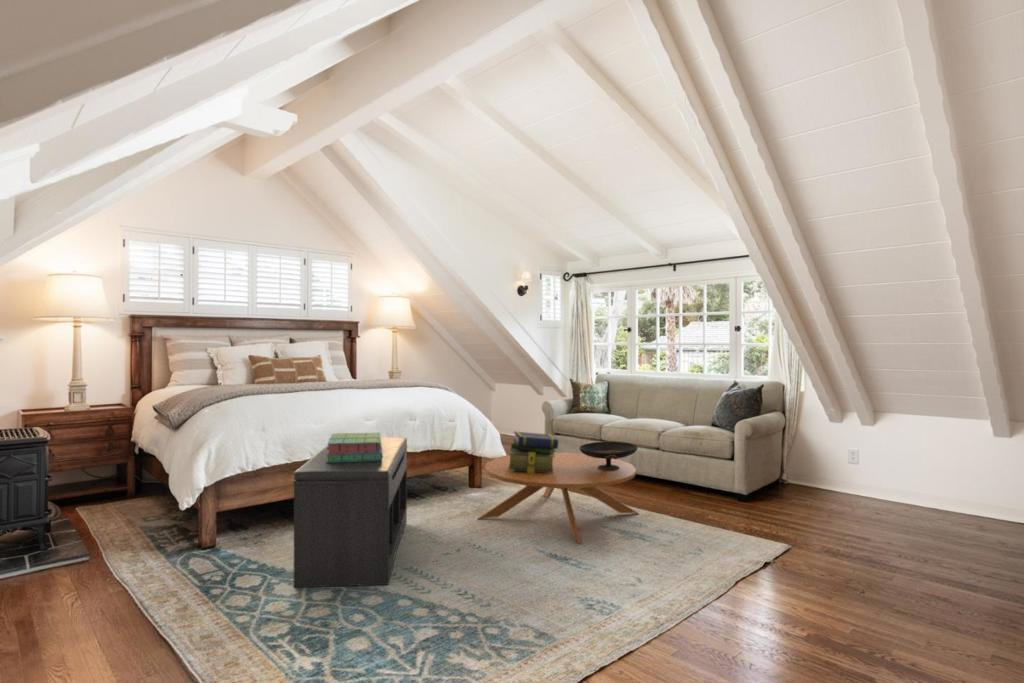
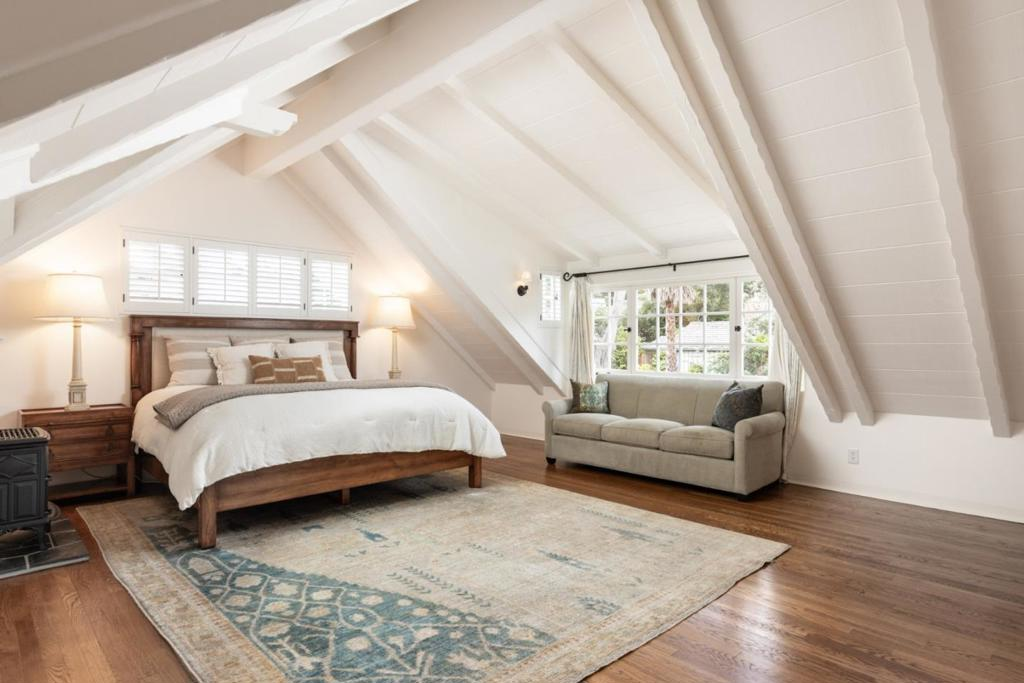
- stack of books [508,431,559,473]
- coffee table [476,452,640,544]
- bench [293,436,408,588]
- decorative bowl [578,440,639,470]
- stack of books [326,431,383,463]
